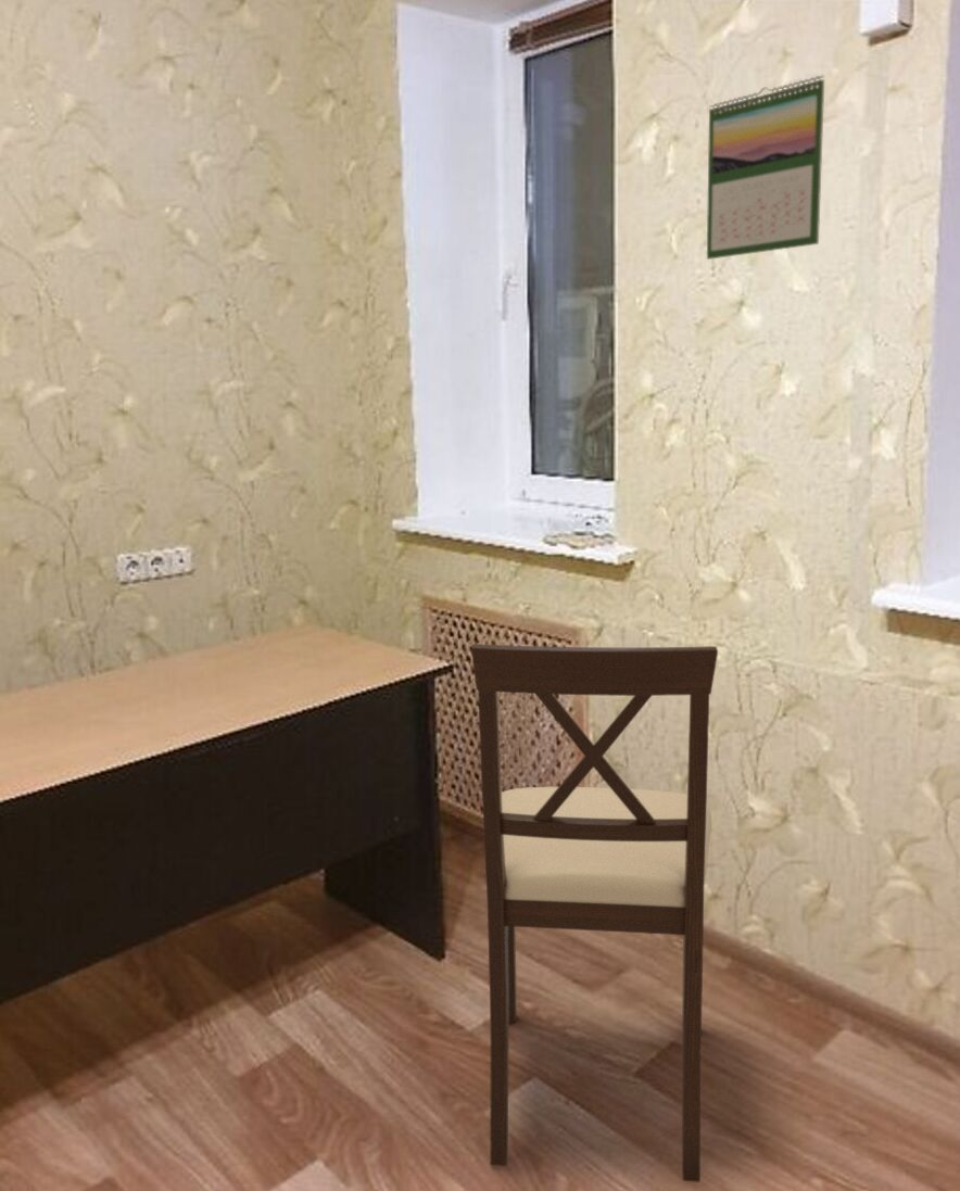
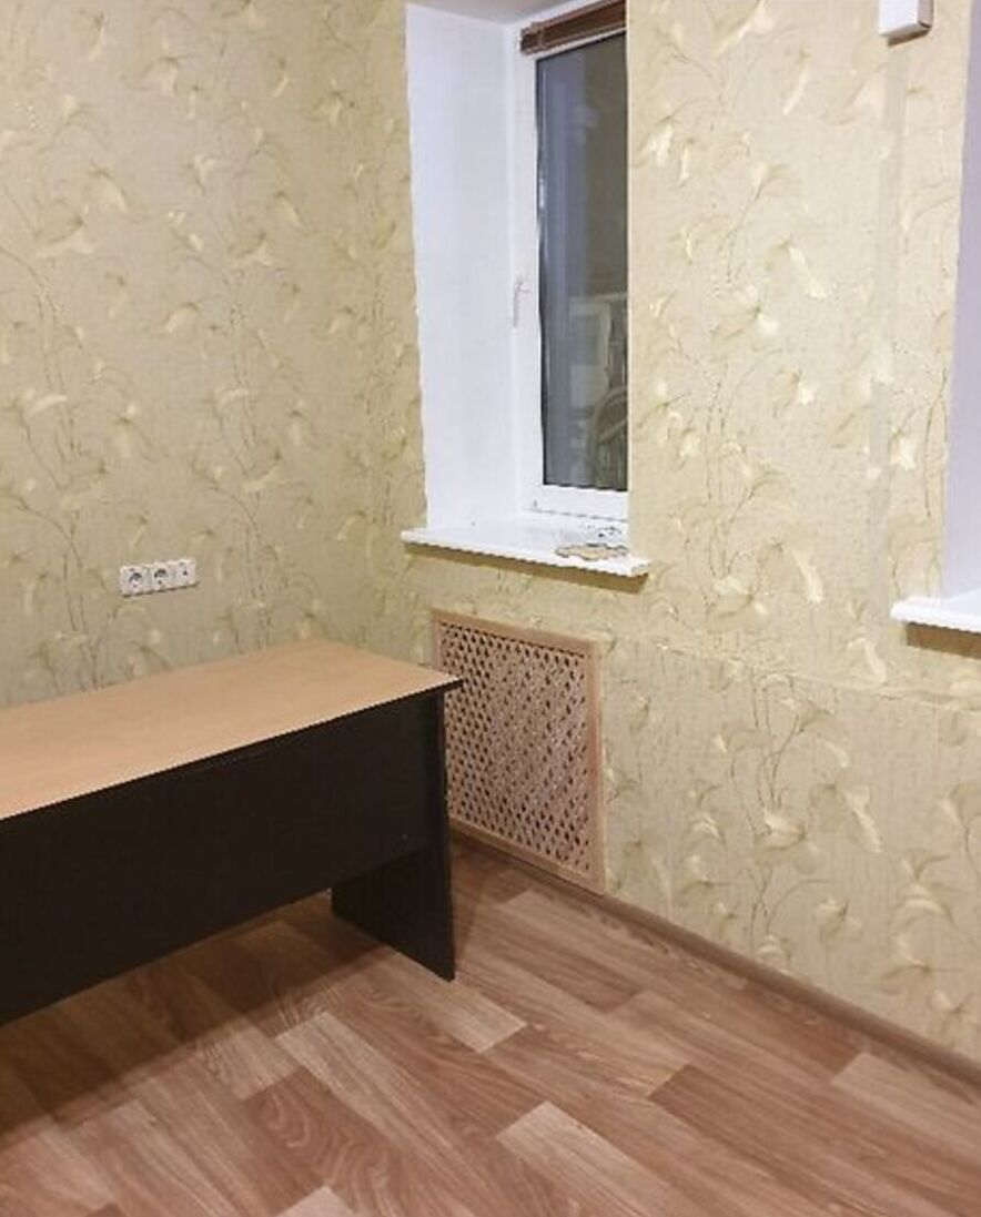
- calendar [706,75,825,261]
- chair [470,643,719,1183]
